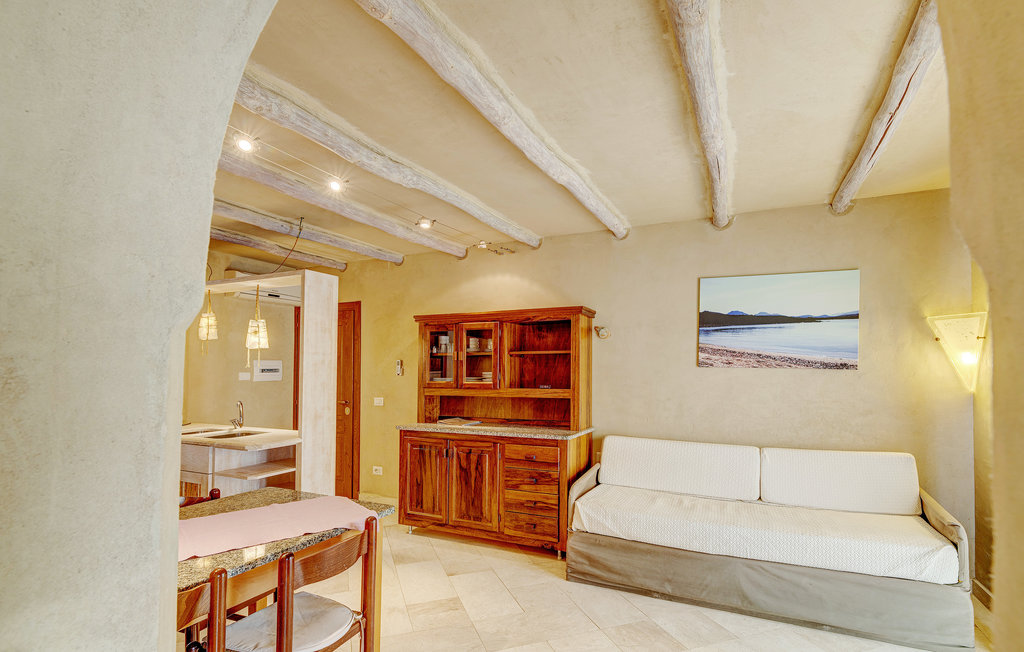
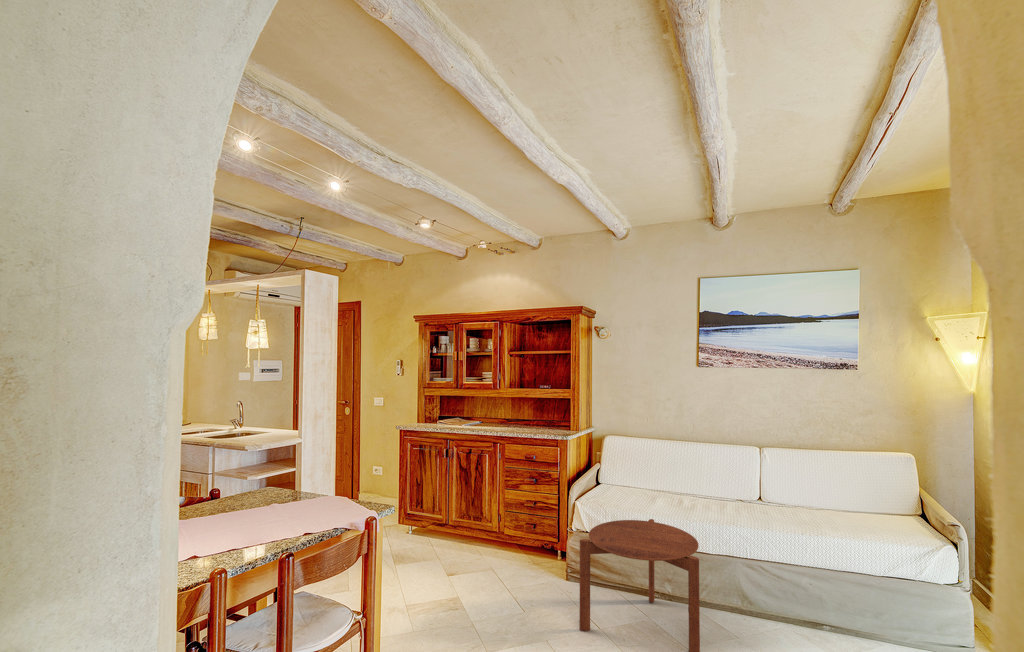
+ side table [579,518,701,652]
